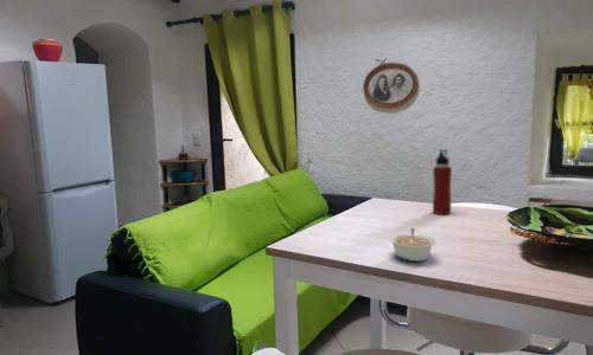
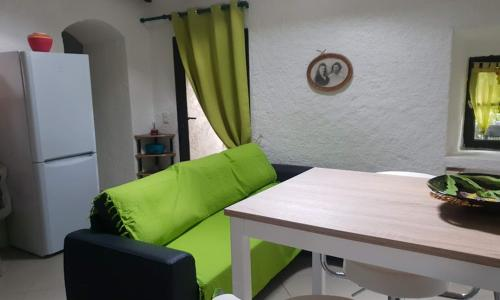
- legume [388,227,436,263]
- water bottle [432,148,453,215]
